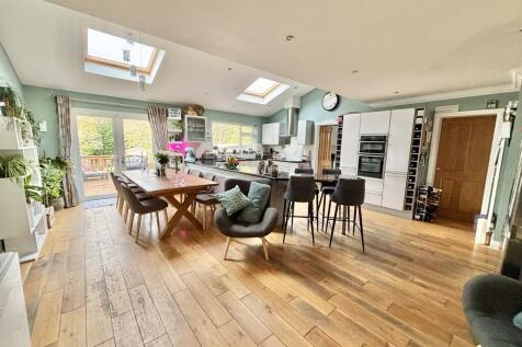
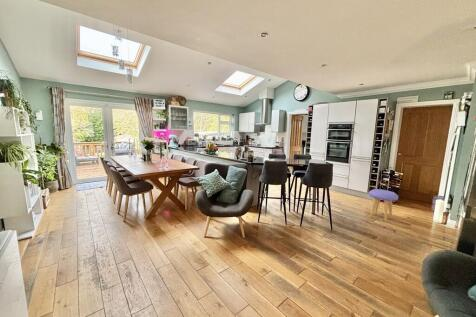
+ stool [368,188,399,222]
